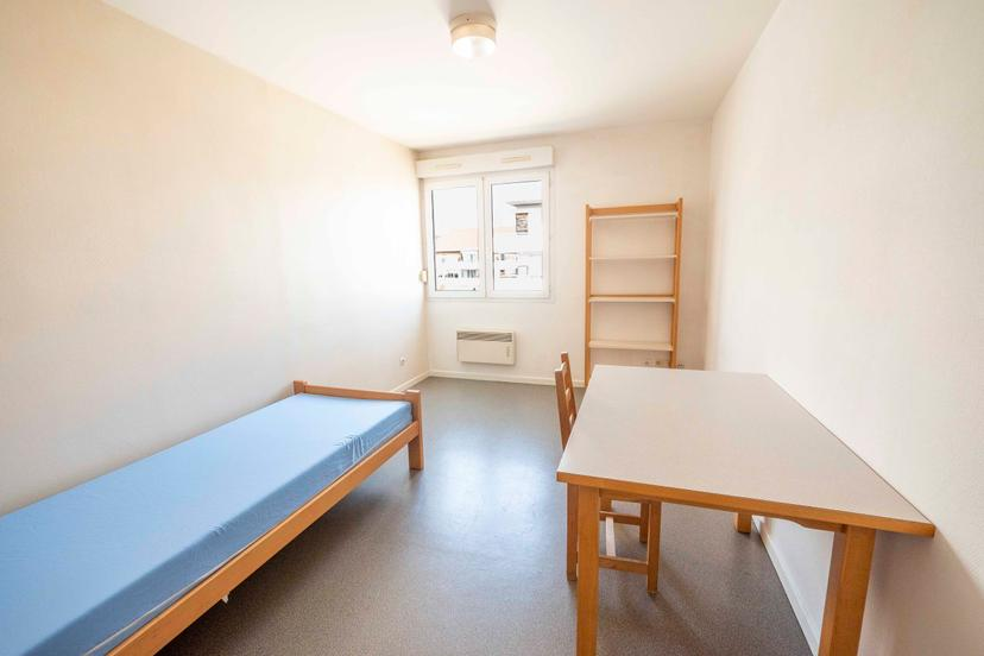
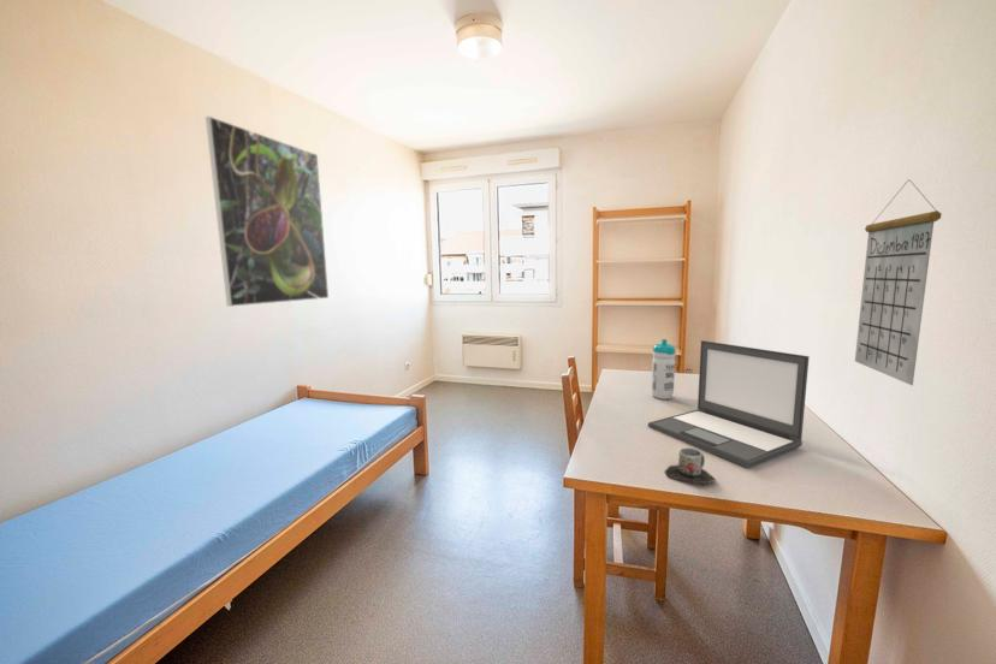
+ calendar [854,178,943,386]
+ laptop [647,339,811,468]
+ mug [664,447,717,485]
+ water bottle [651,338,676,401]
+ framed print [204,115,330,308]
